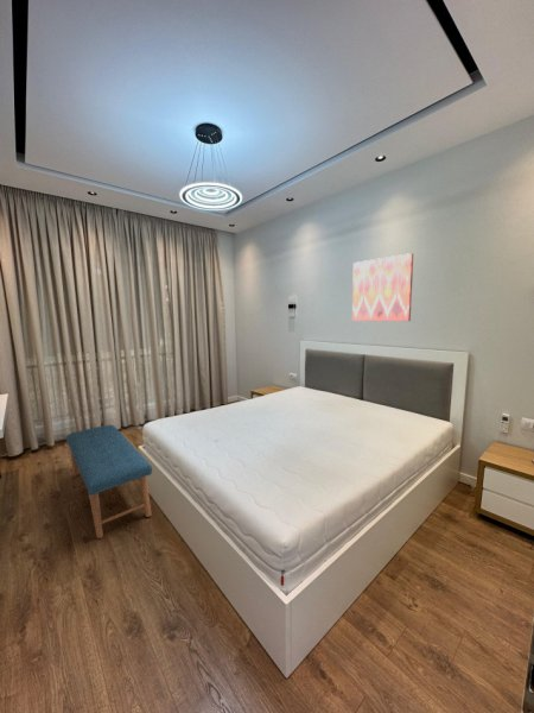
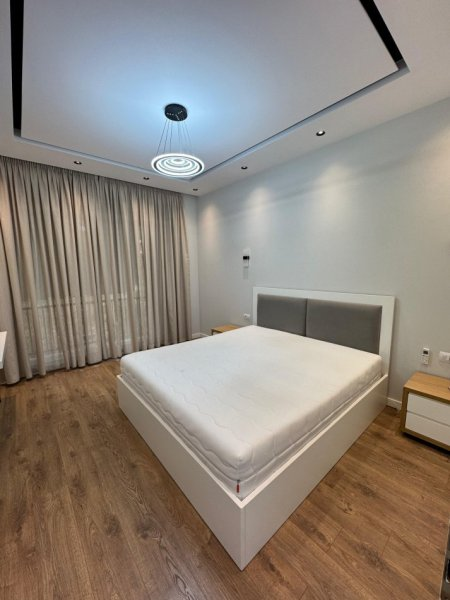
- bench [65,423,153,540]
- wall art [351,252,414,322]
